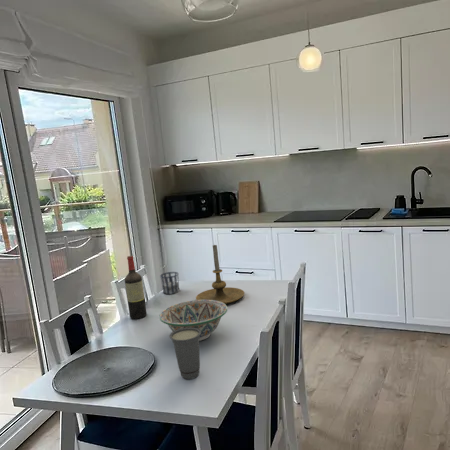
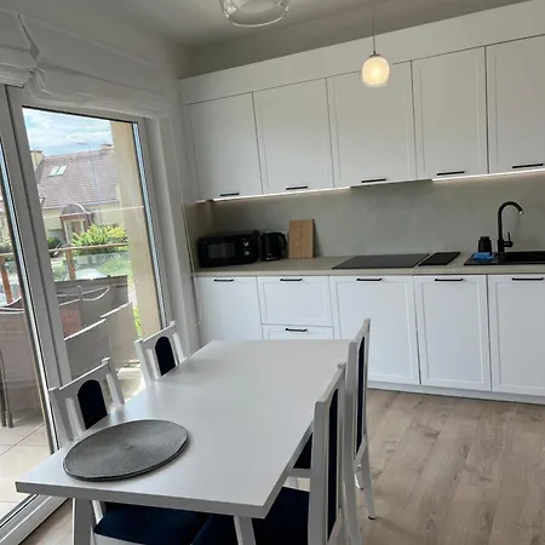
- cup [159,271,180,295]
- decorative bowl [158,299,228,342]
- cup [168,327,201,380]
- candle holder [195,244,245,305]
- wine bottle [124,255,148,320]
